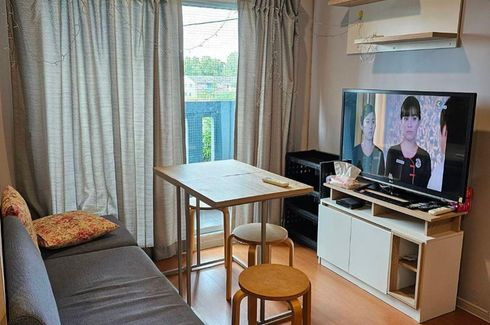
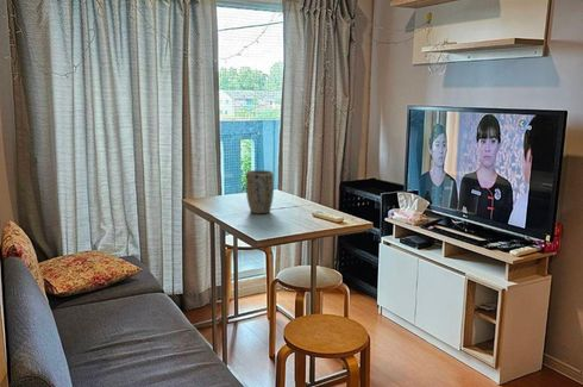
+ plant pot [245,169,275,214]
